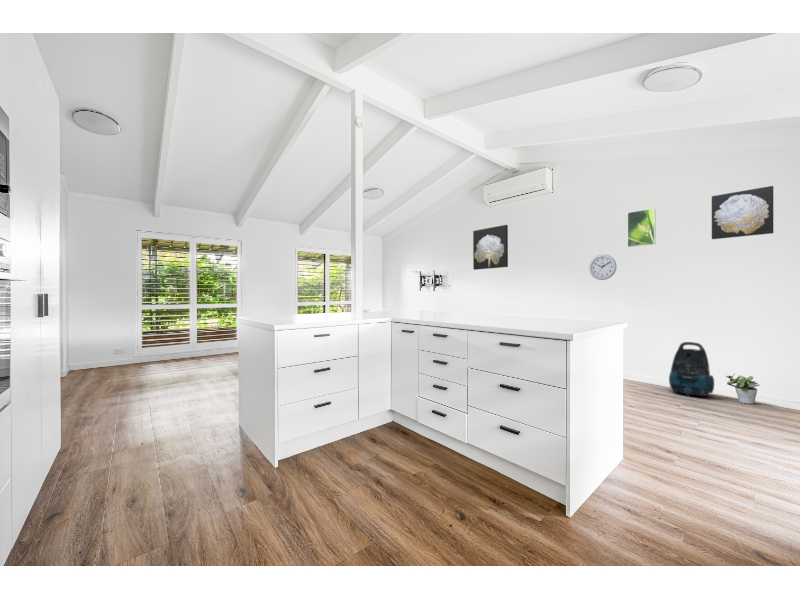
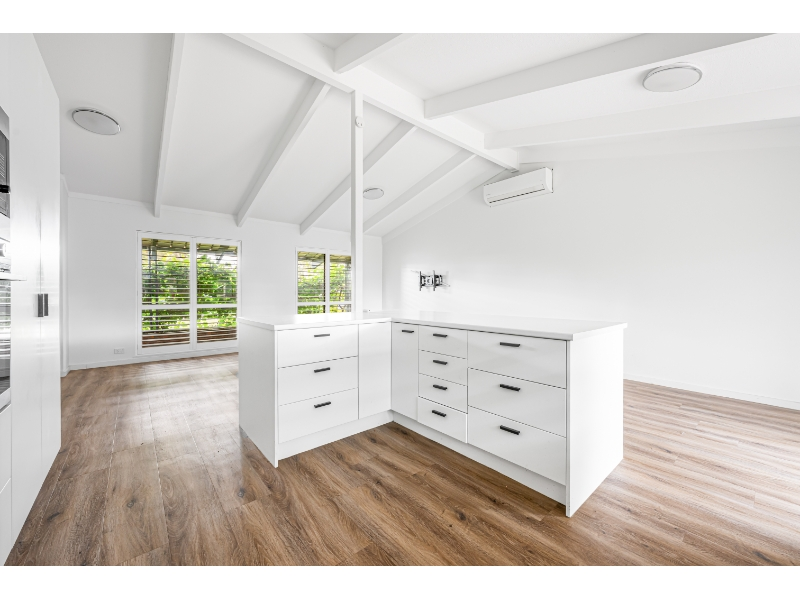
- potted plant [725,373,760,405]
- wall art [472,224,509,271]
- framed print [626,207,656,248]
- wall art [711,185,774,240]
- wall clock [588,254,618,281]
- vacuum cleaner [668,341,715,397]
